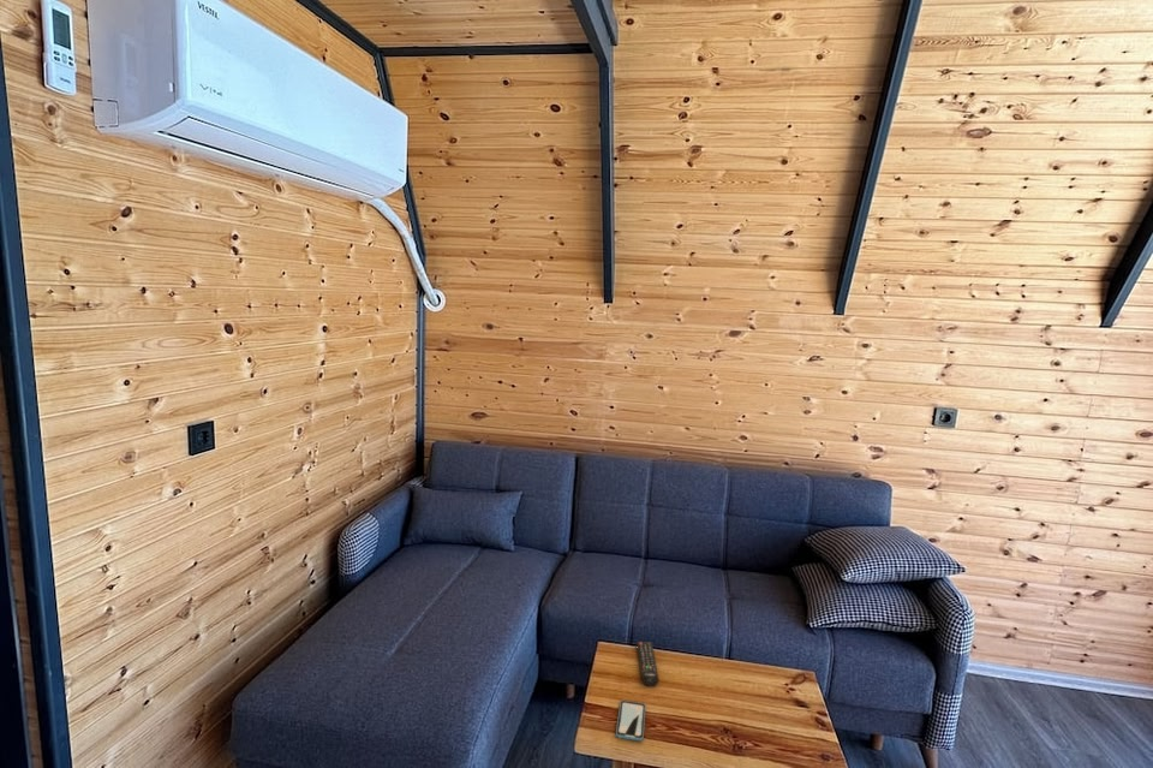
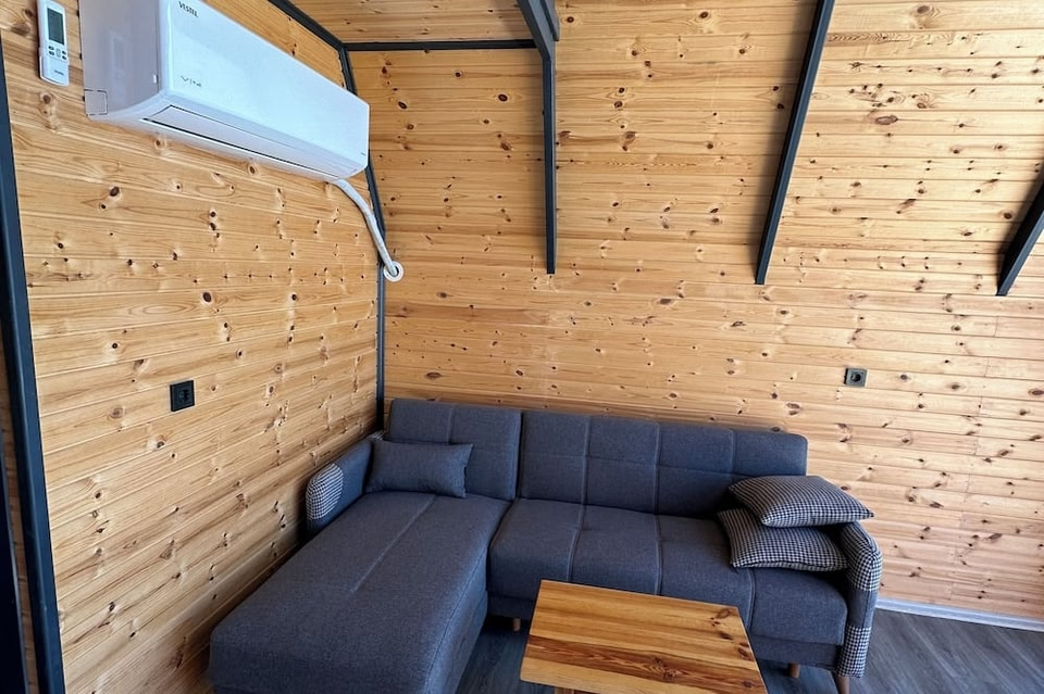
- remote control [635,641,659,687]
- smartphone [615,699,647,742]
